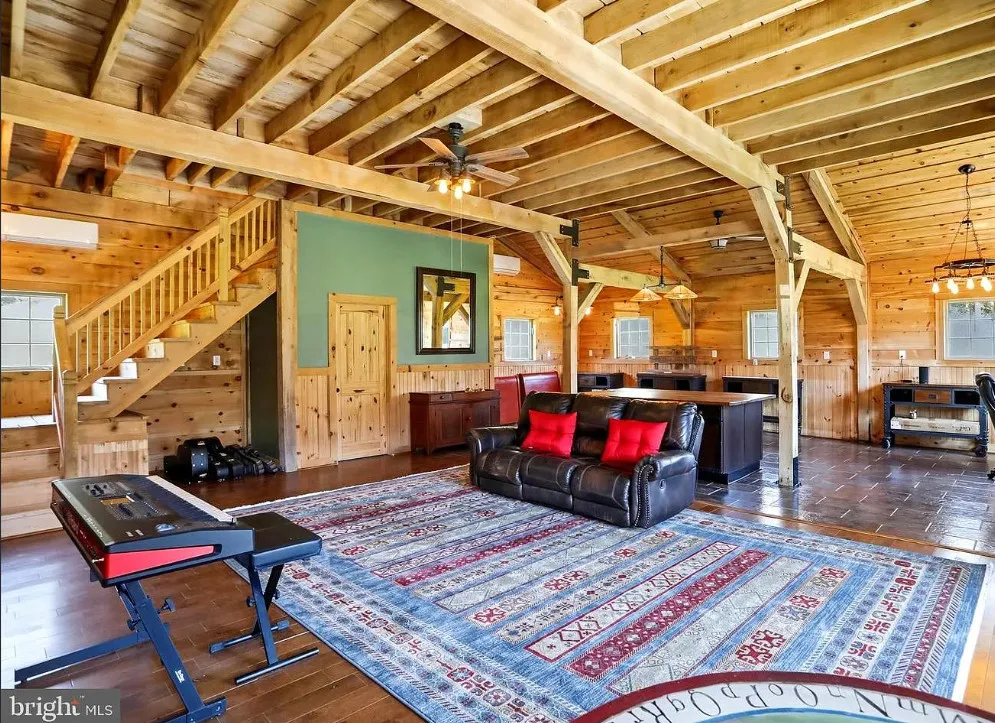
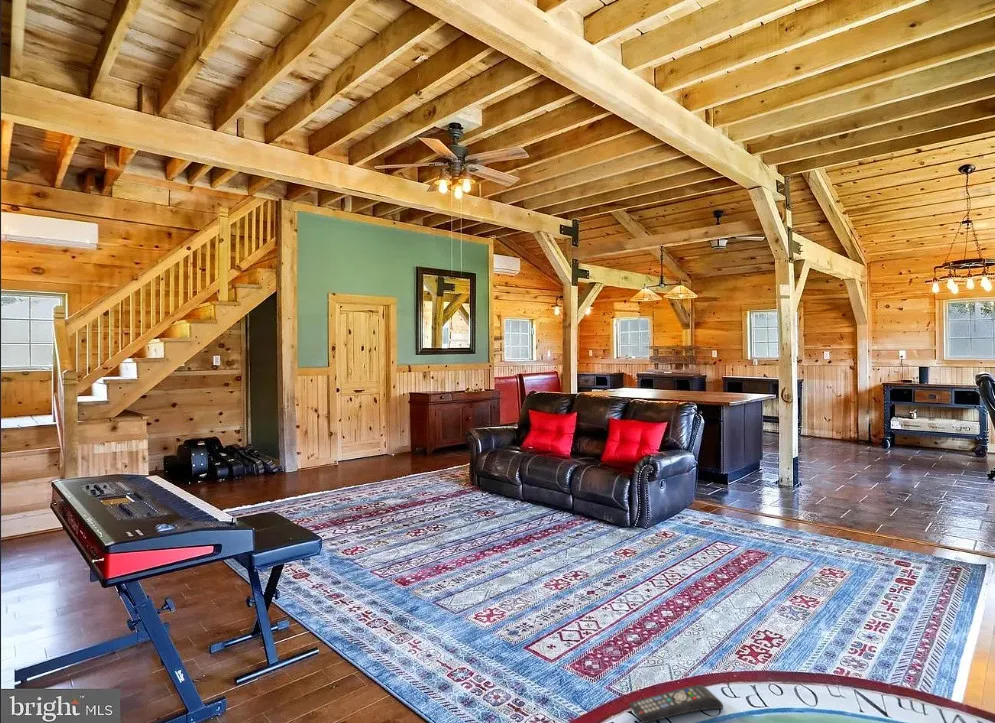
+ remote control [628,684,724,723]
